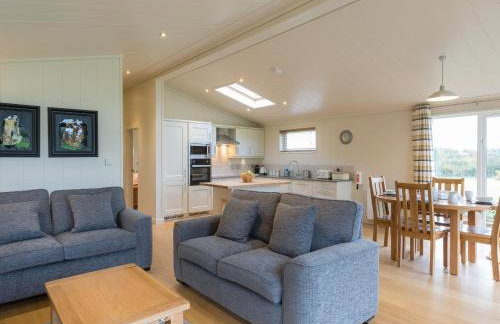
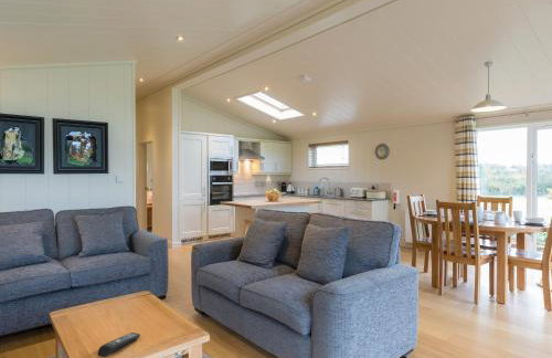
+ remote control [97,331,141,358]
